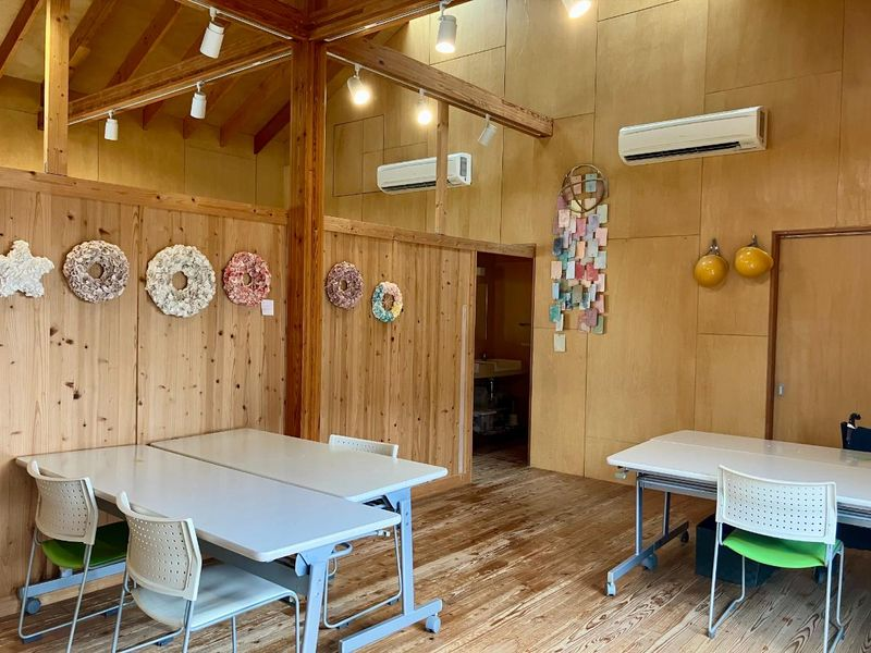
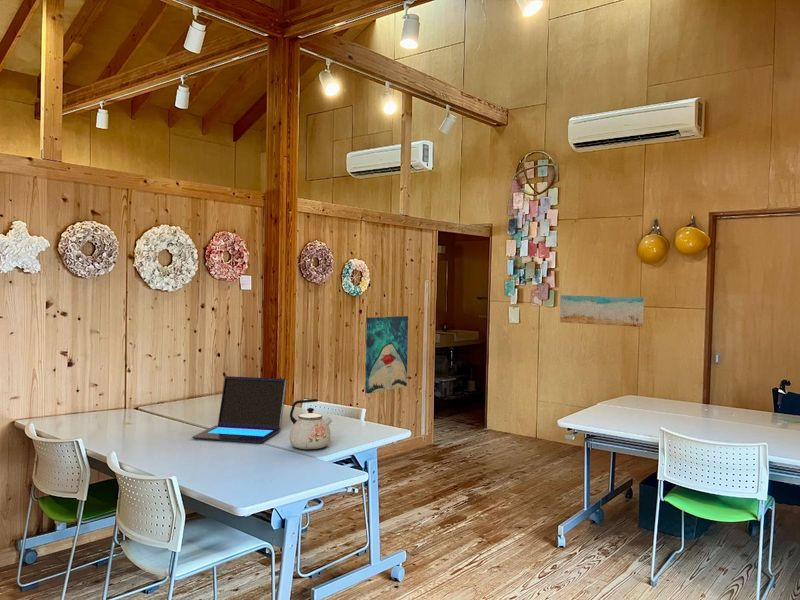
+ kettle [288,398,333,450]
+ wall art [364,315,409,394]
+ wall art [559,294,645,328]
+ laptop [191,375,288,444]
